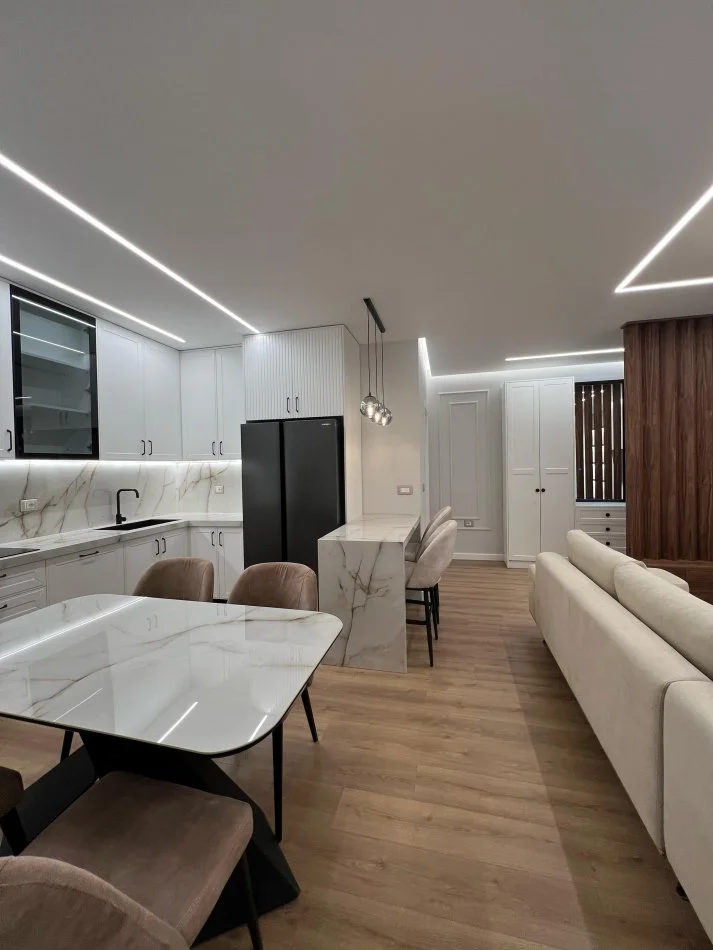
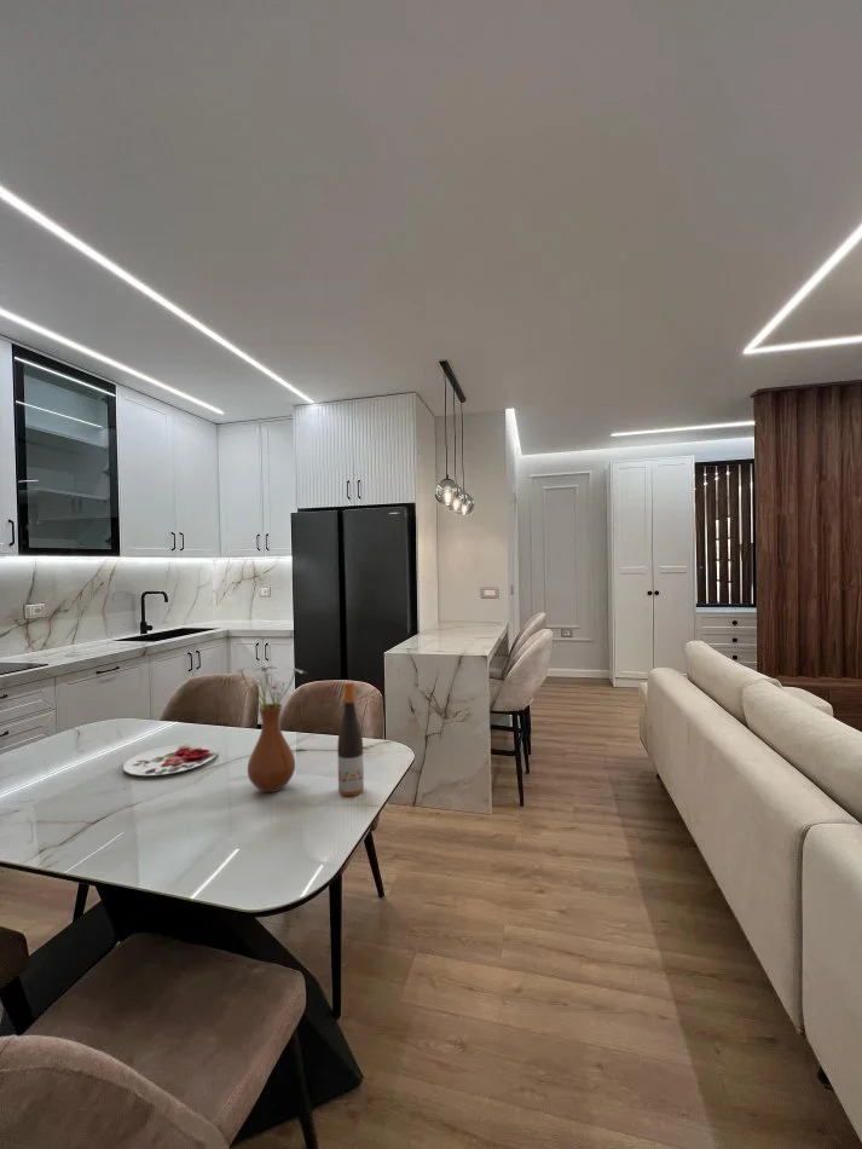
+ plate [122,743,219,776]
+ vase [226,664,306,793]
+ wine bottle [336,681,365,797]
